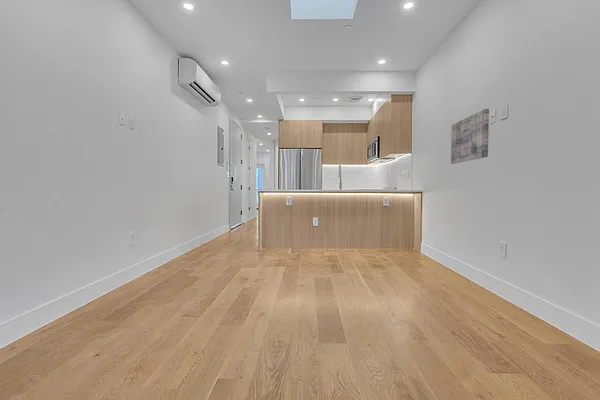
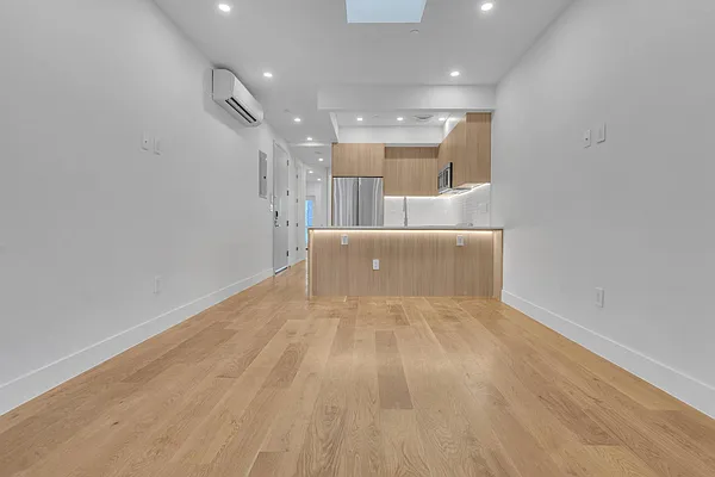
- wall art [450,108,490,165]
